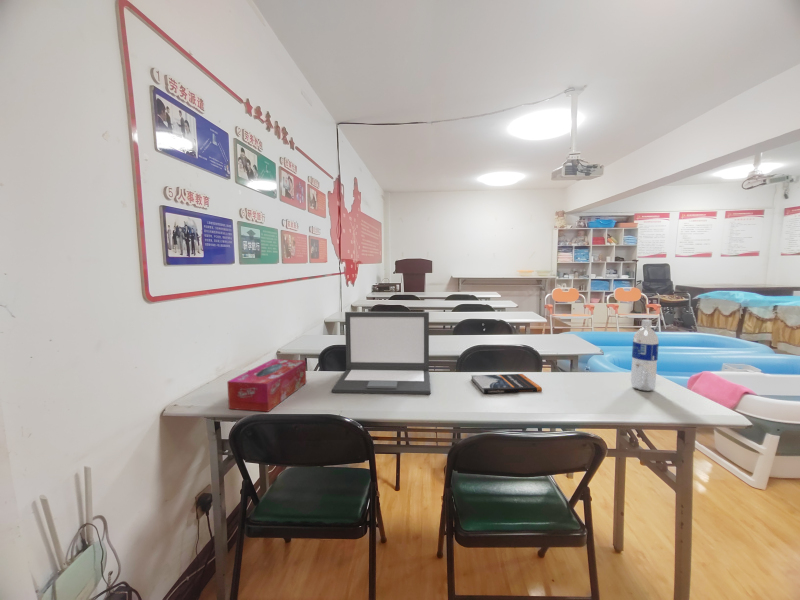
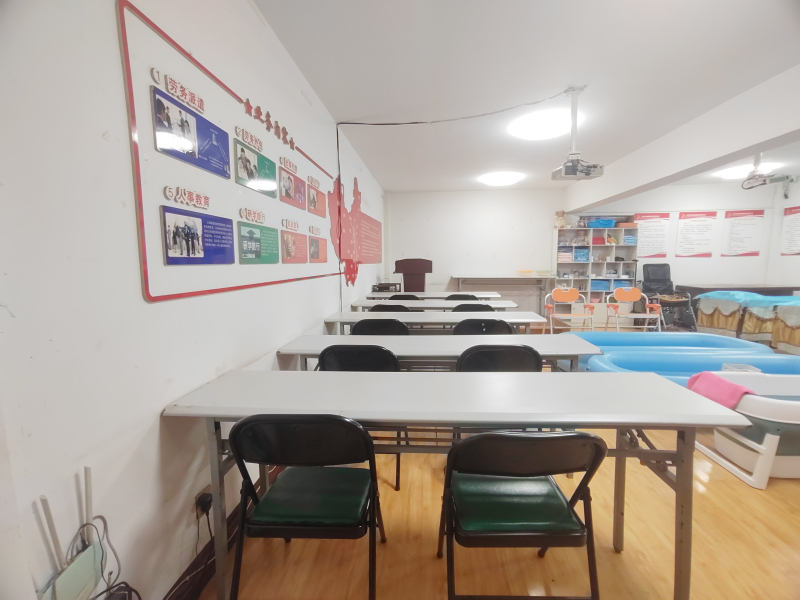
- laptop [331,311,432,395]
- book [470,373,543,395]
- tissue box [226,358,307,413]
- water bottle [630,319,660,392]
